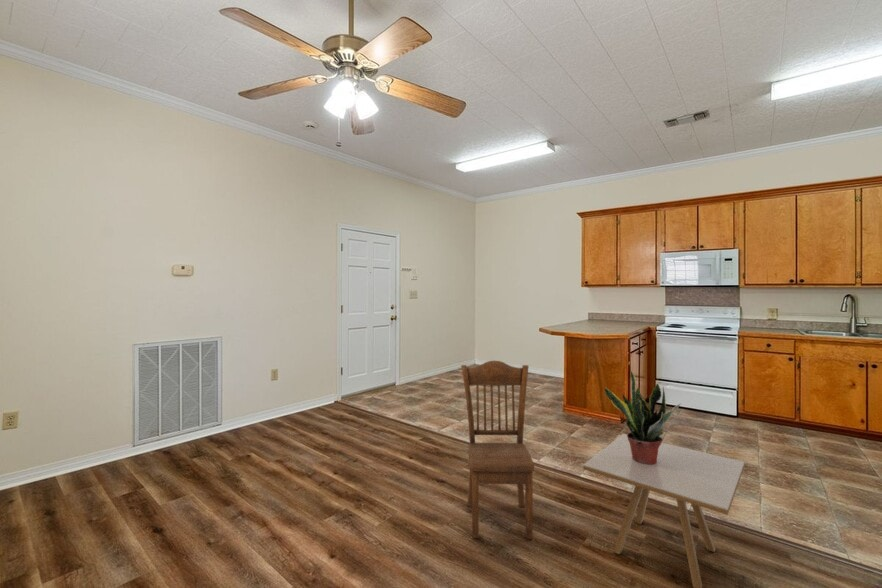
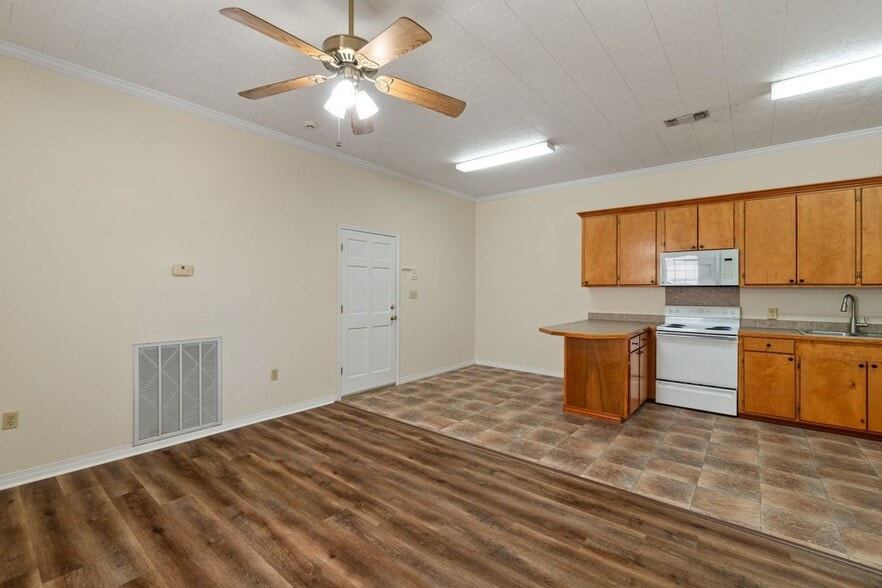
- side table [582,433,745,588]
- dining chair [460,360,535,540]
- potted plant [603,370,682,465]
